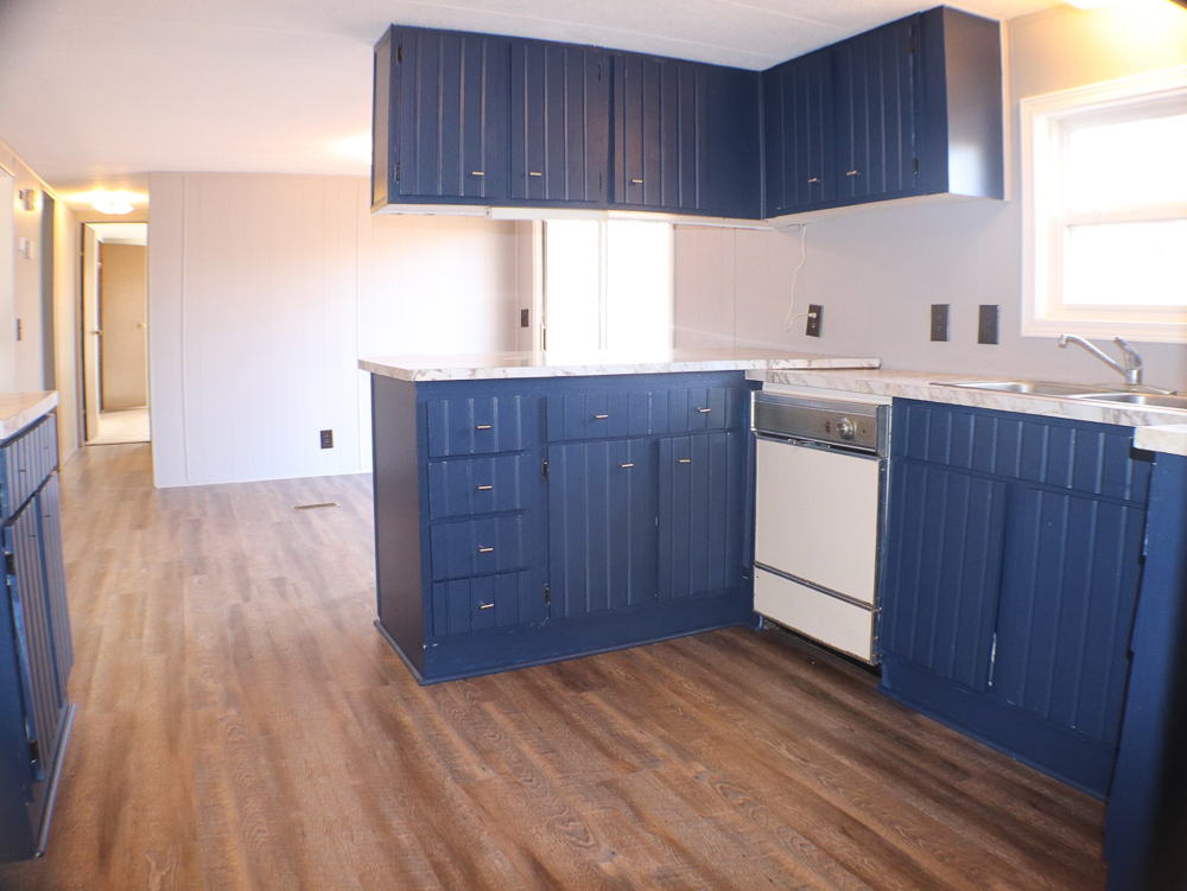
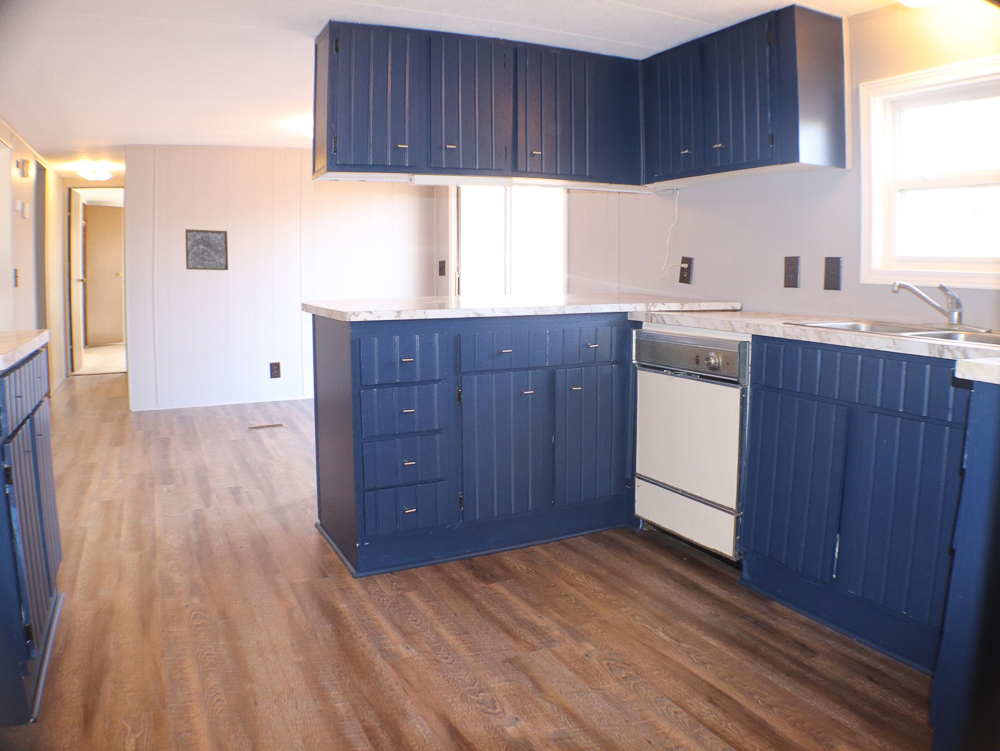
+ wall art [184,228,229,271]
